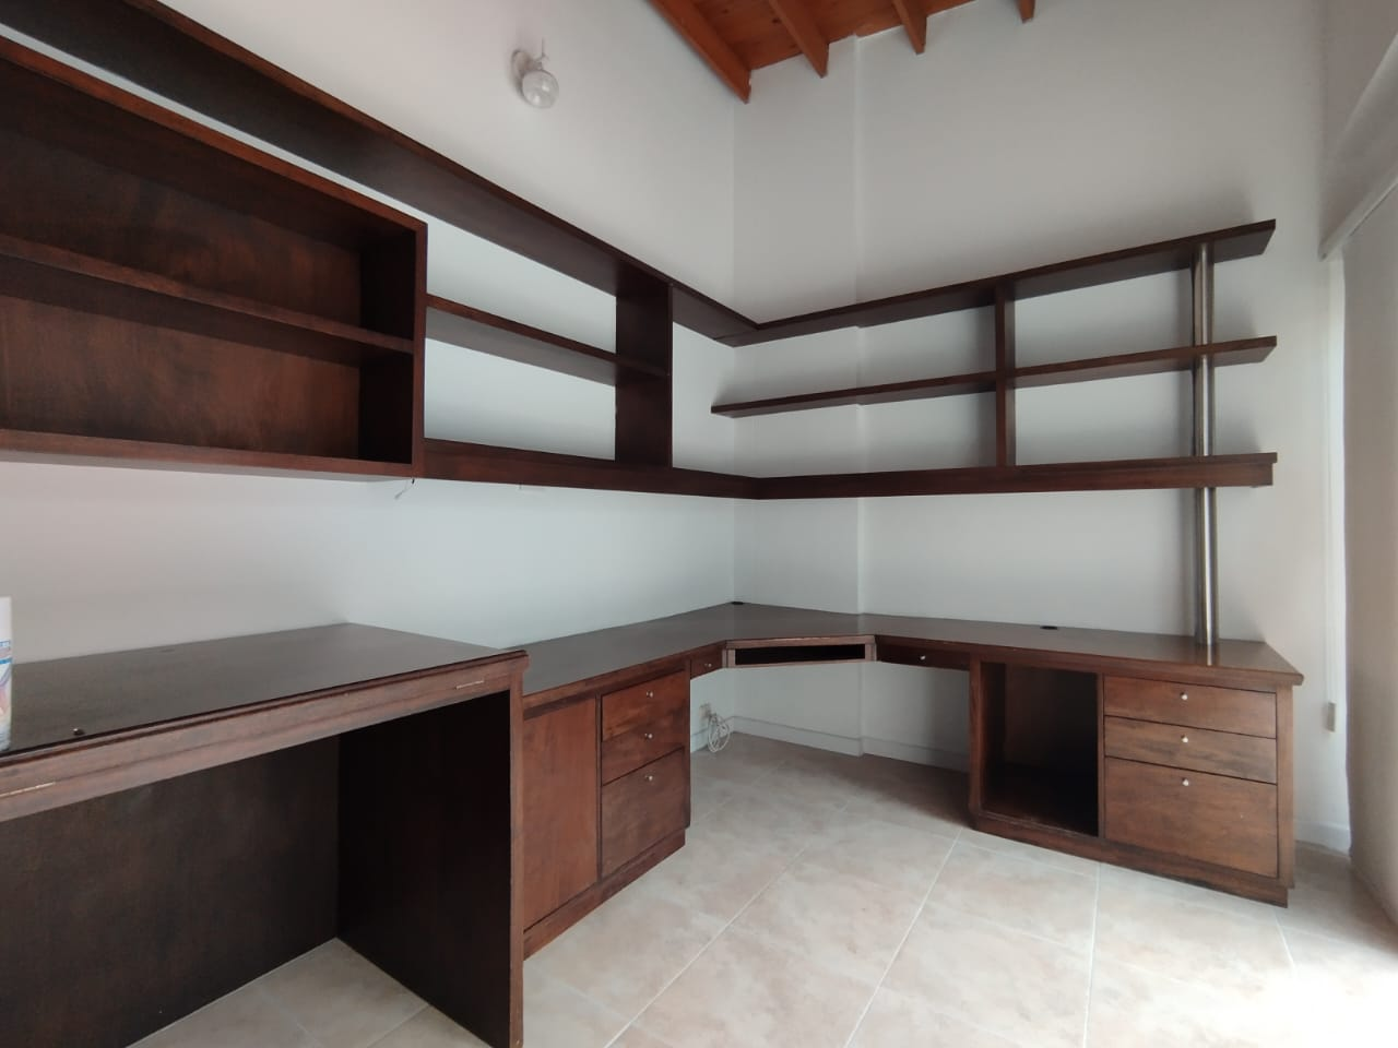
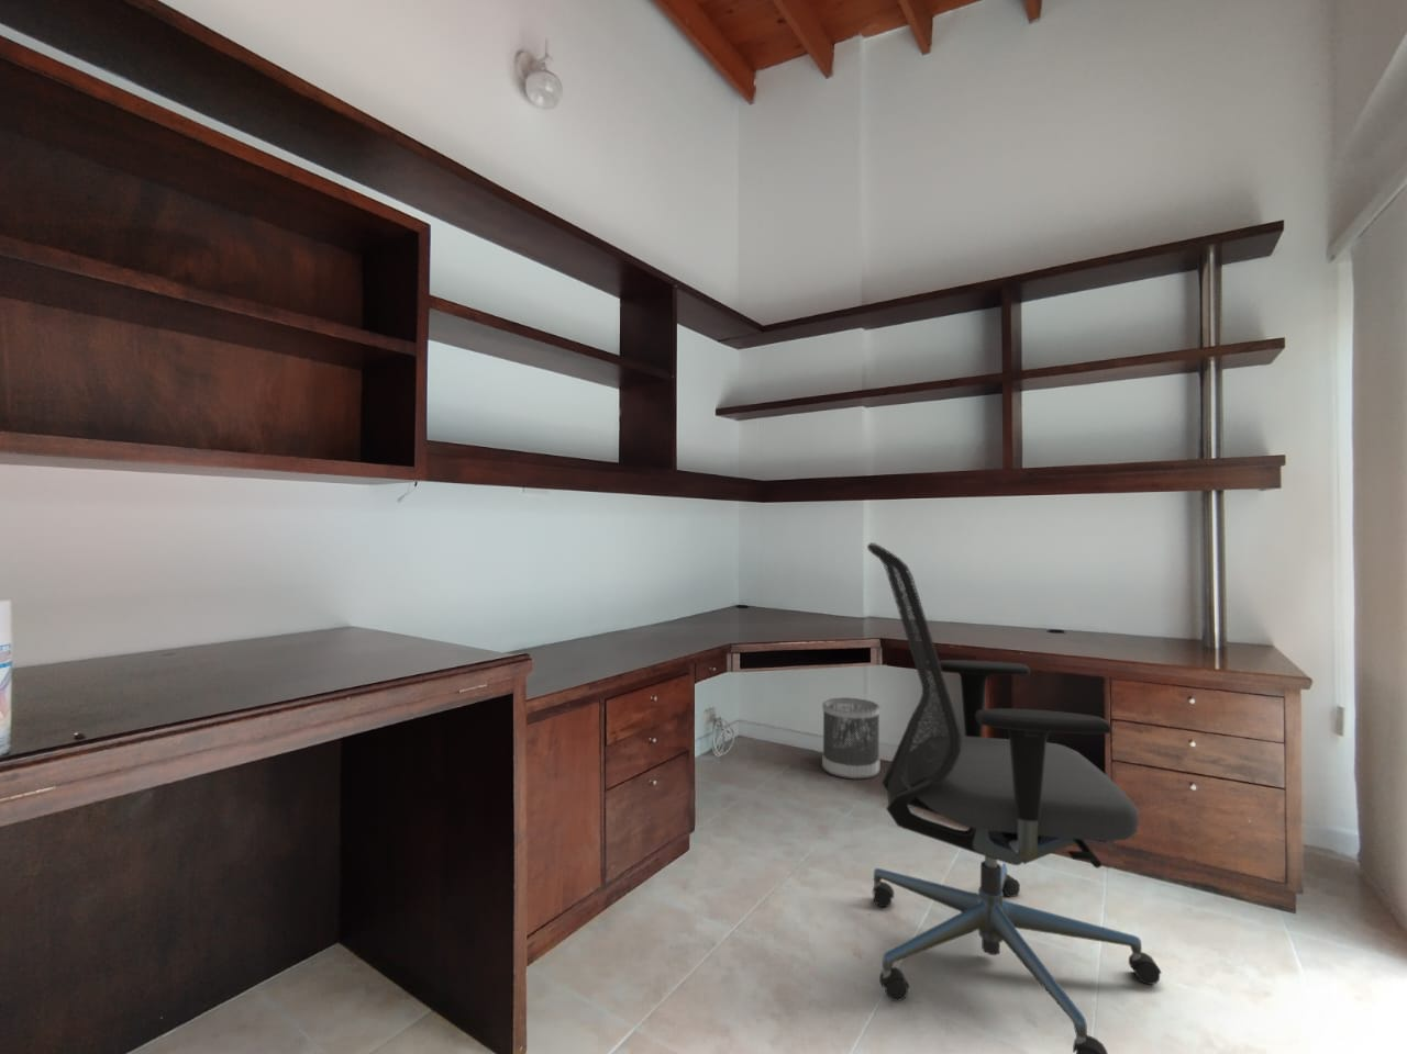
+ wastebasket [821,696,882,779]
+ office chair [866,541,1163,1054]
